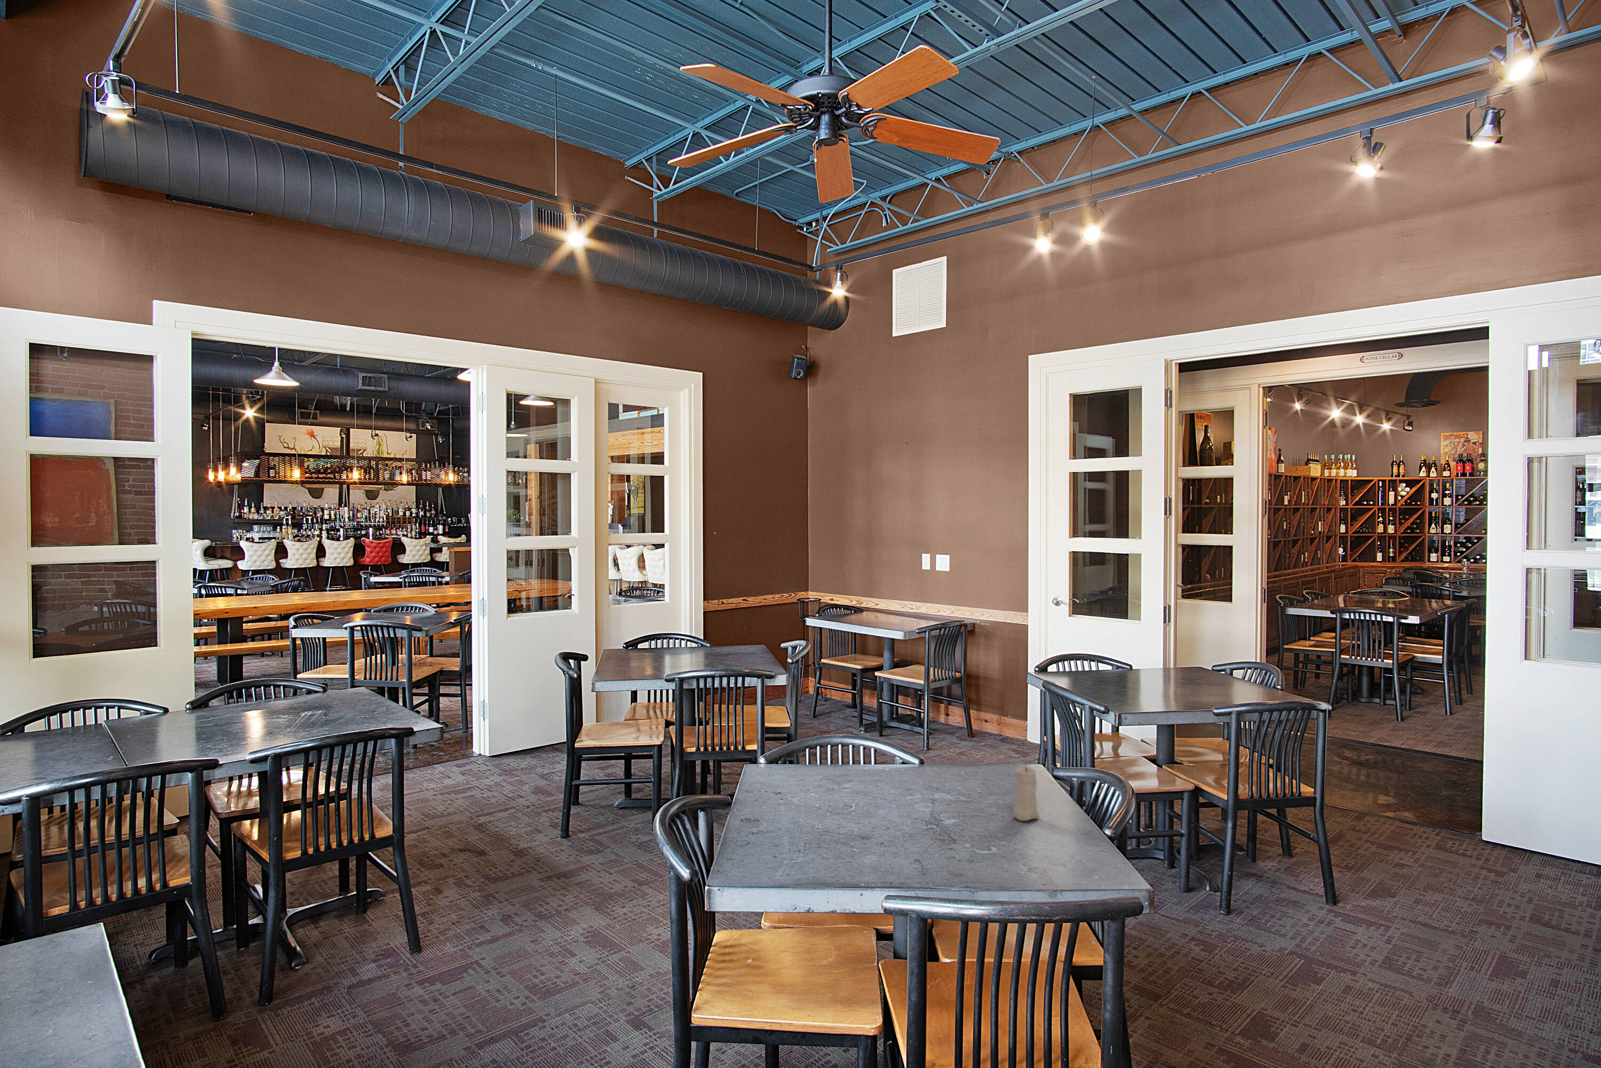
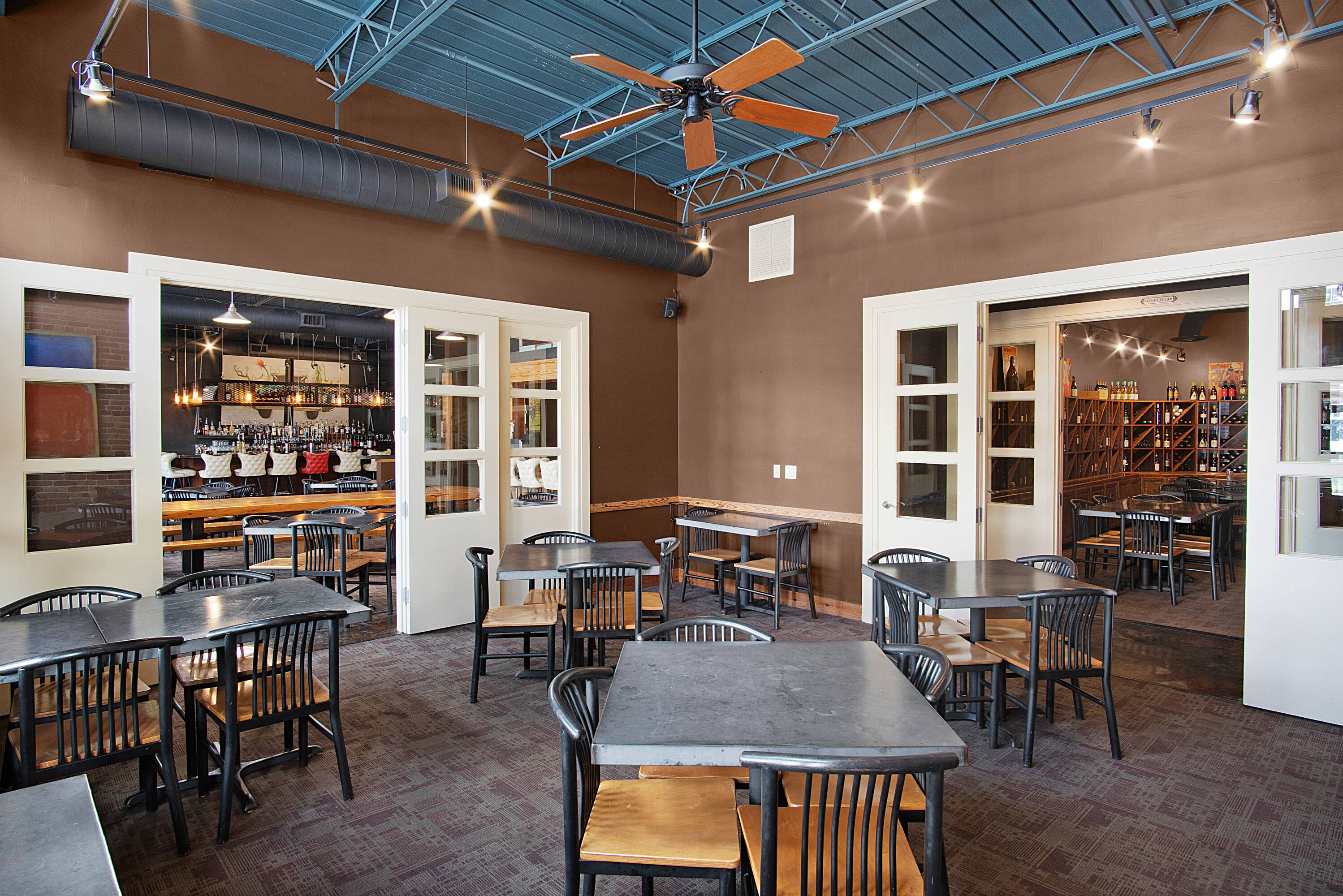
- candle [1013,763,1040,821]
